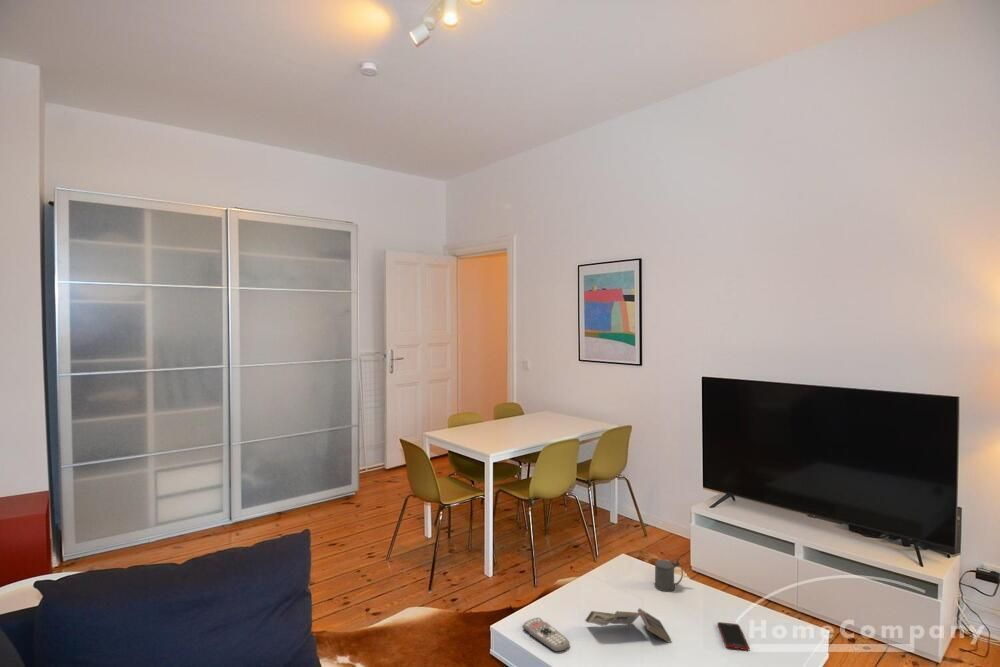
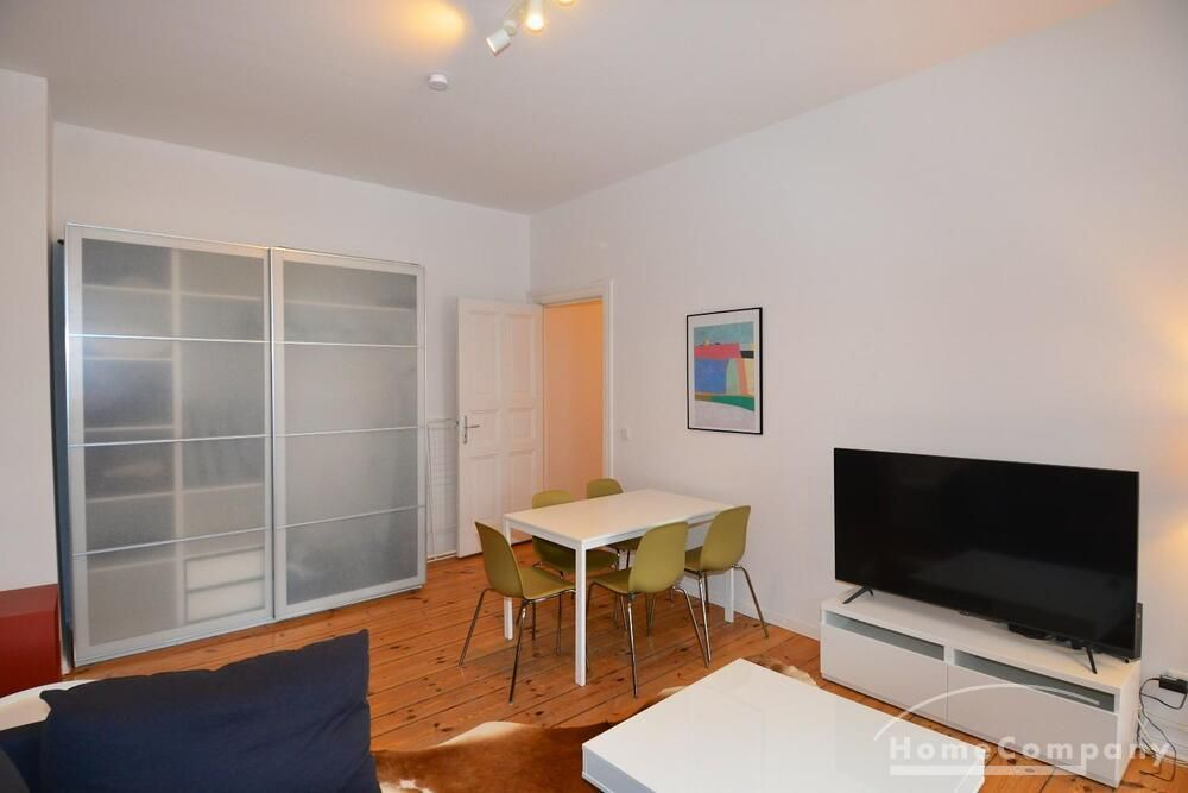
- paperback book [584,607,672,643]
- beer stein [653,557,684,593]
- cell phone [717,621,750,651]
- remote control [521,617,570,653]
